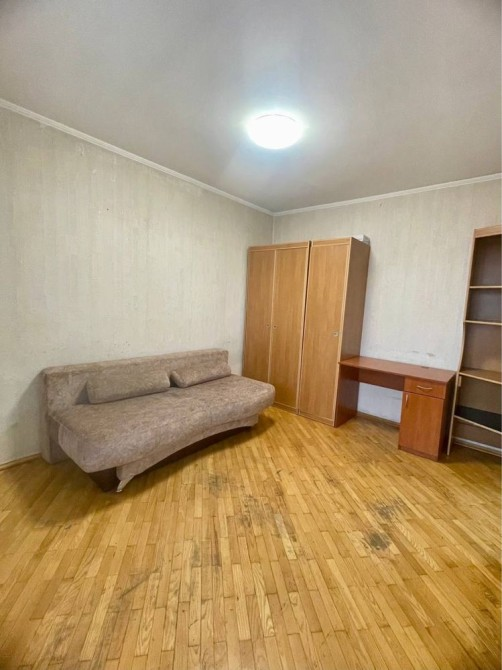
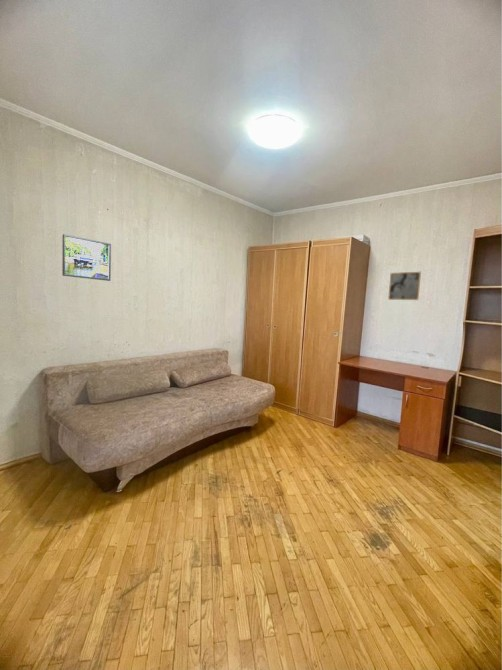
+ wall art [387,271,422,301]
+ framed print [61,233,112,282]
